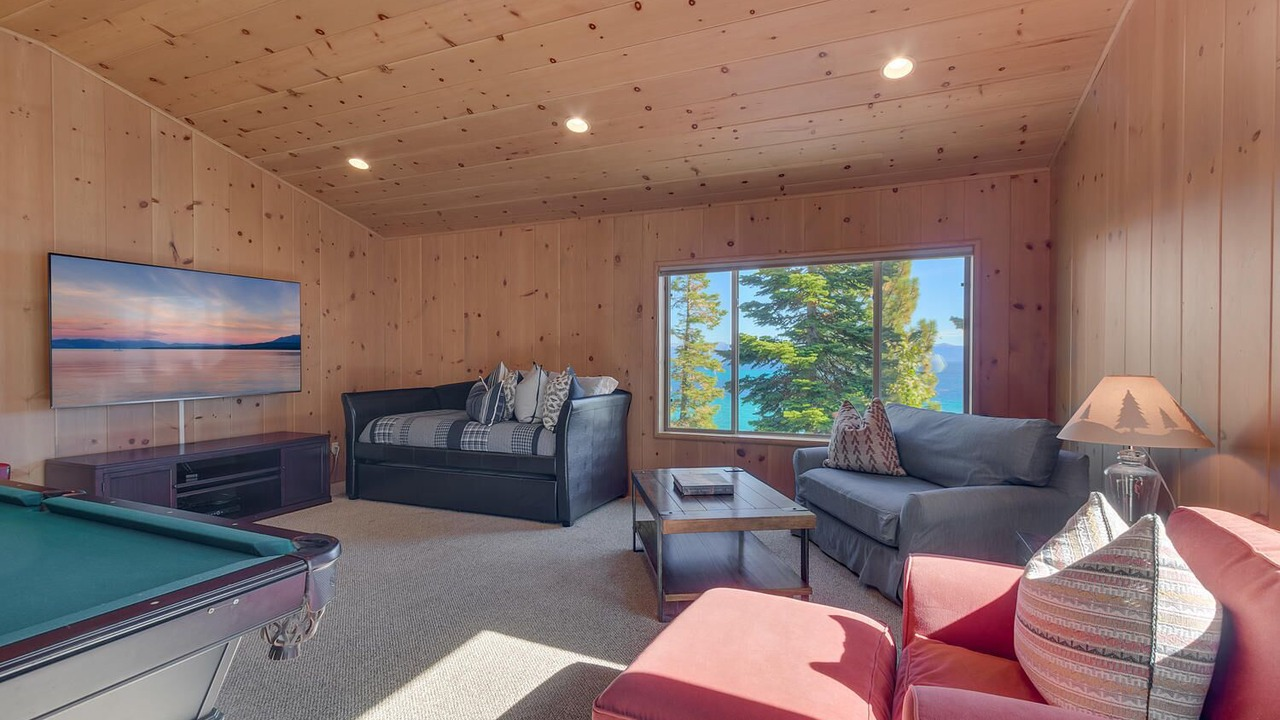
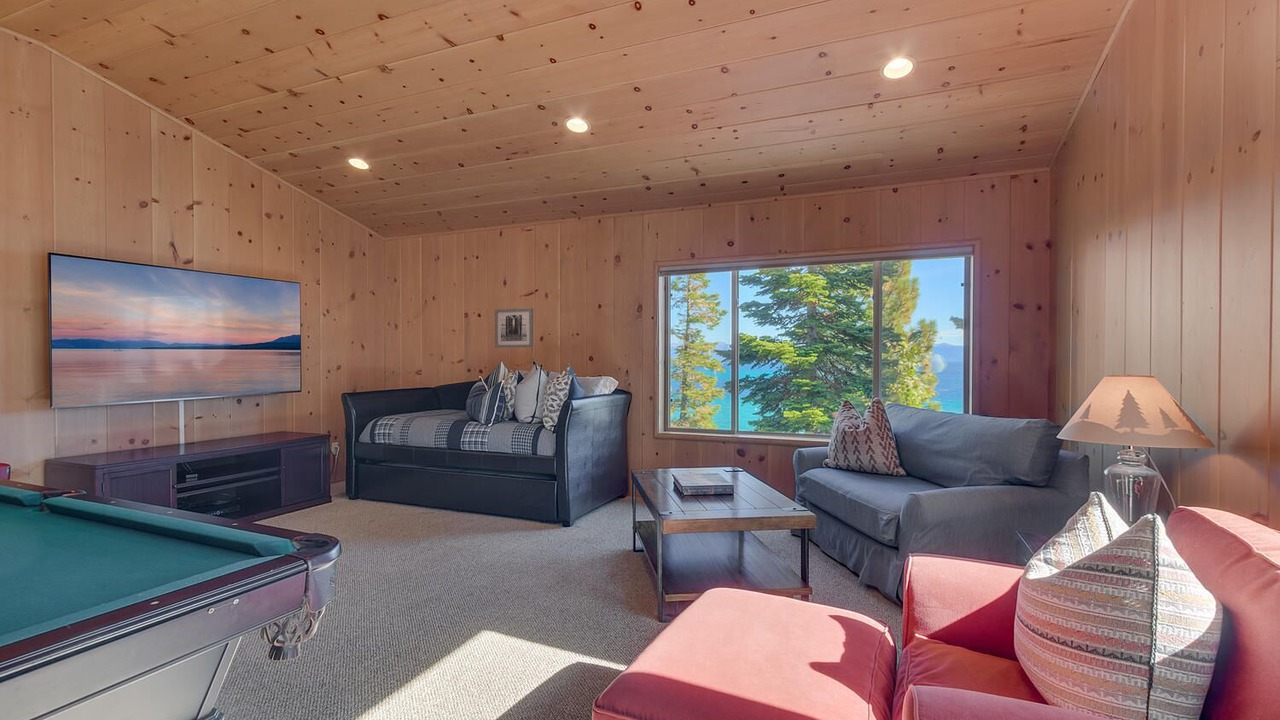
+ wall art [494,307,534,349]
